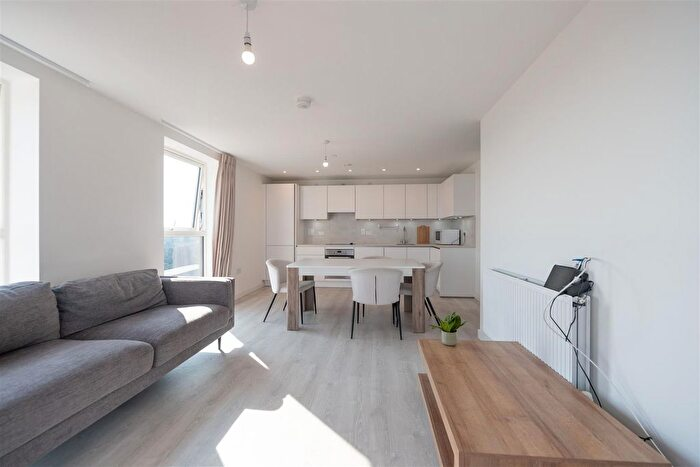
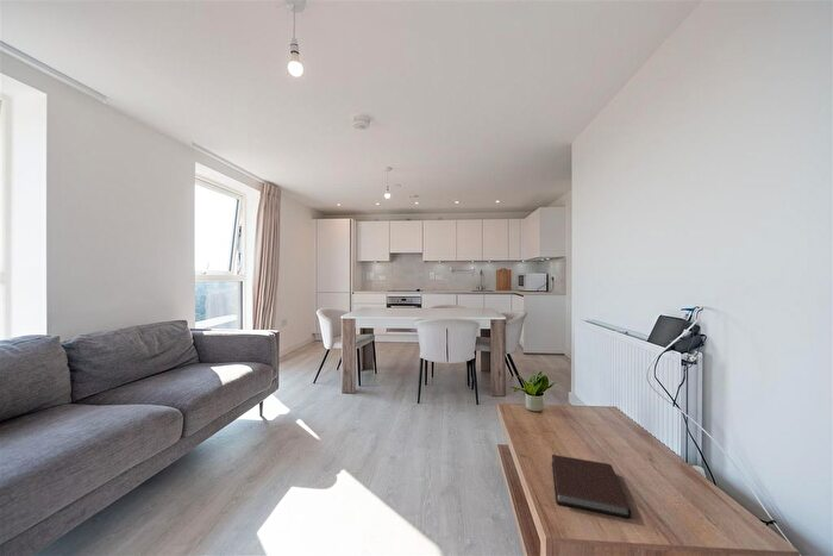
+ notebook [551,454,632,519]
